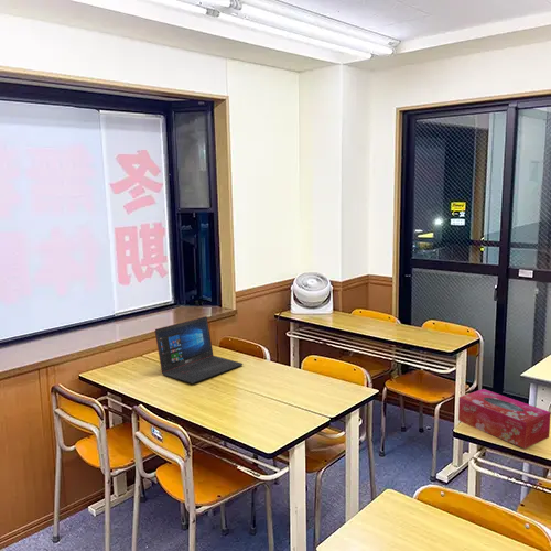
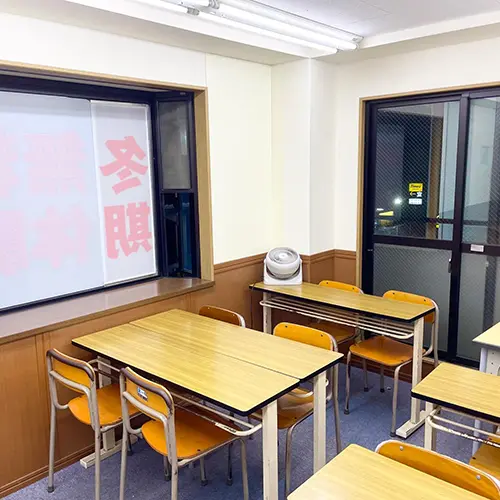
- tissue box [457,388,551,450]
- laptop [154,315,244,385]
